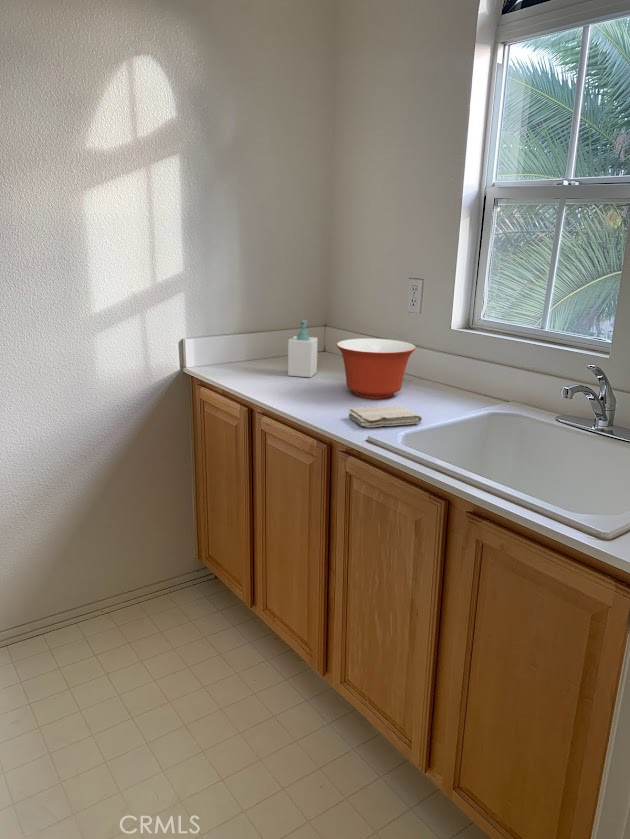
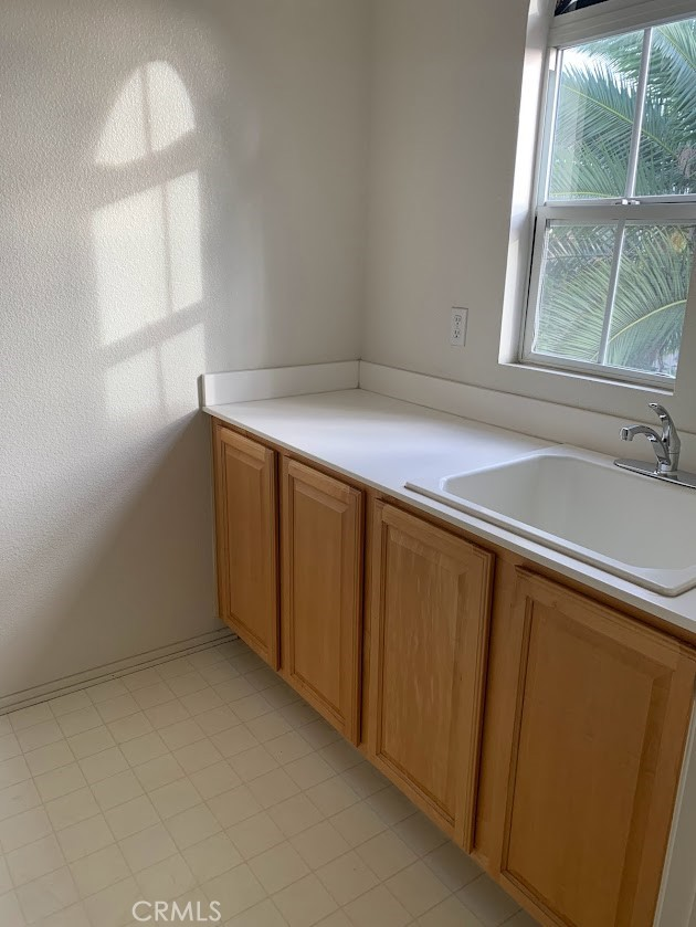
- soap bottle [287,319,319,378]
- mixing bowl [336,338,417,400]
- washcloth [348,405,423,428]
